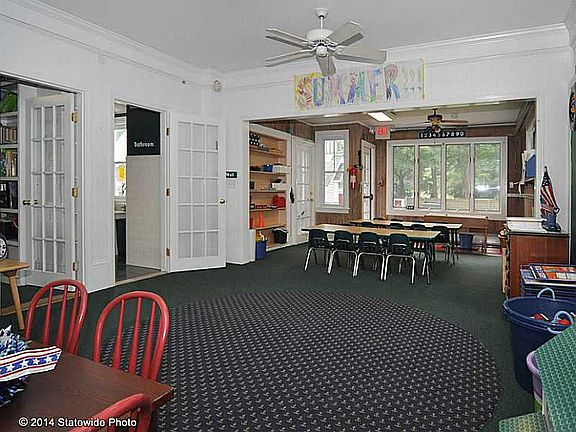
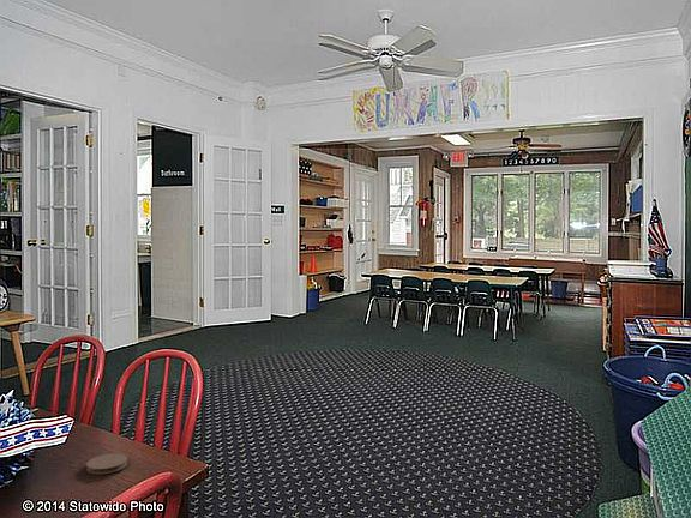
+ coaster [85,452,128,475]
